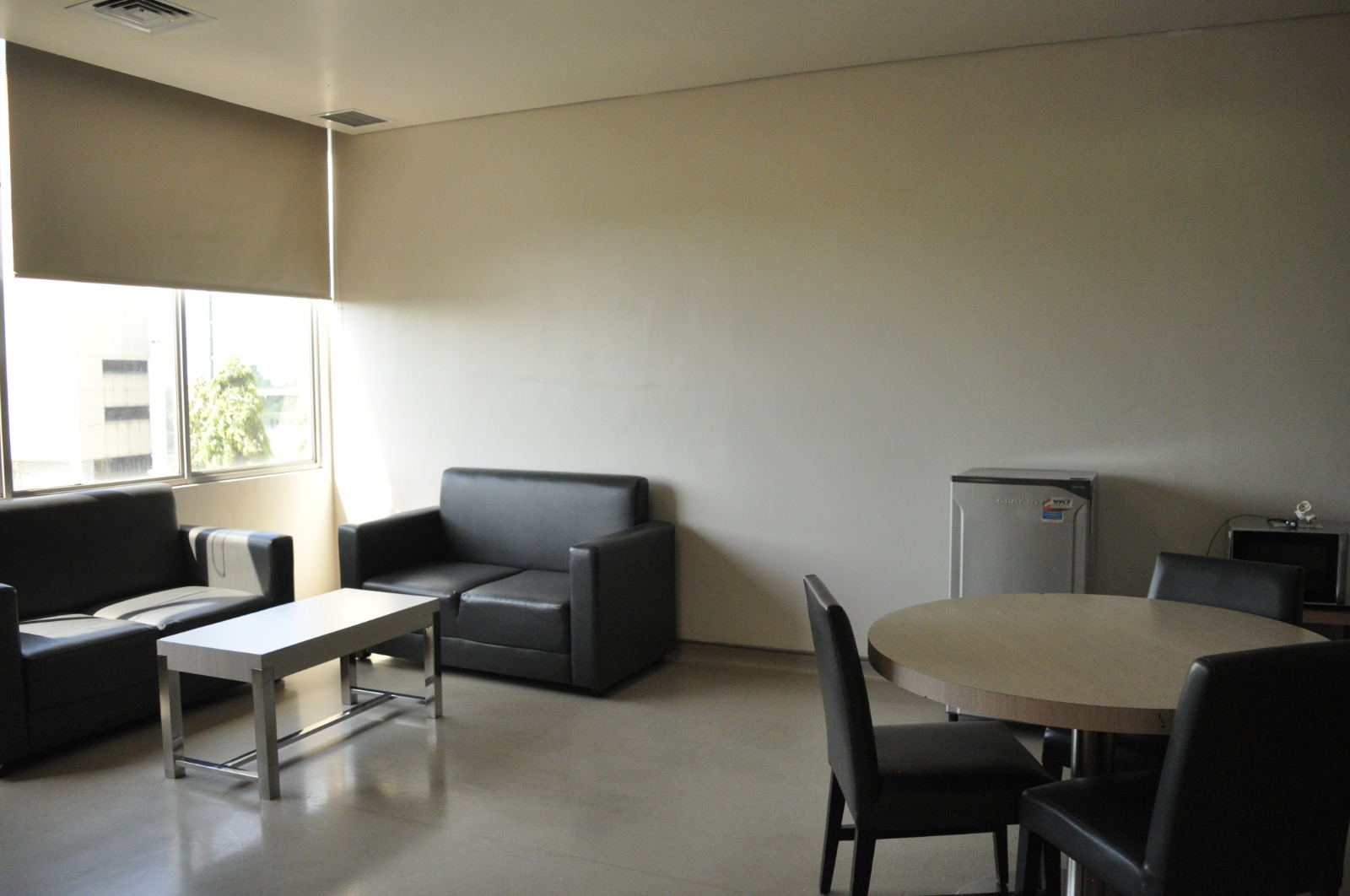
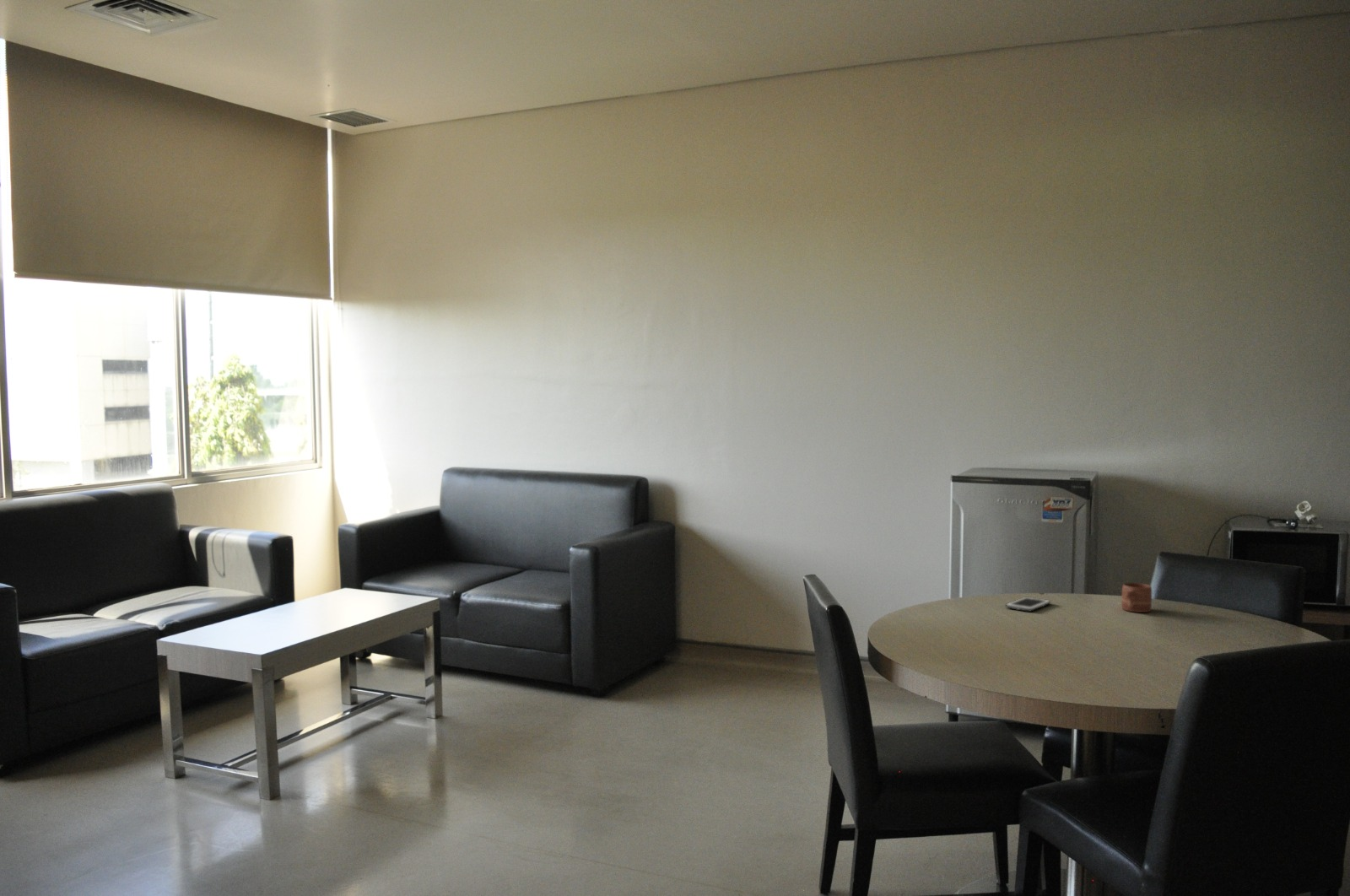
+ mug [1120,582,1153,613]
+ cell phone [1005,596,1051,613]
